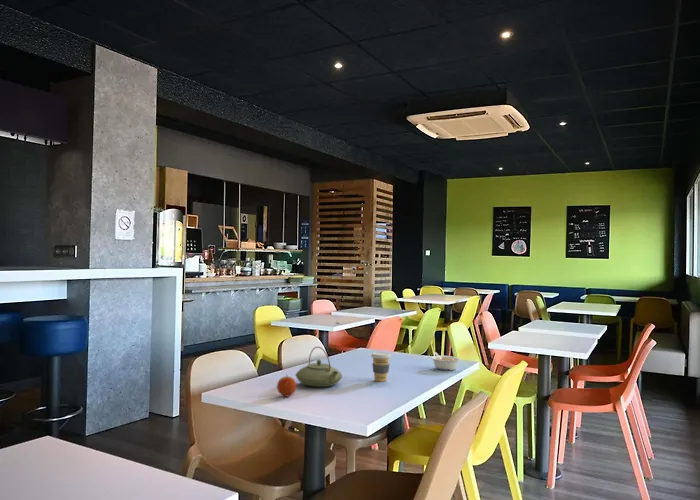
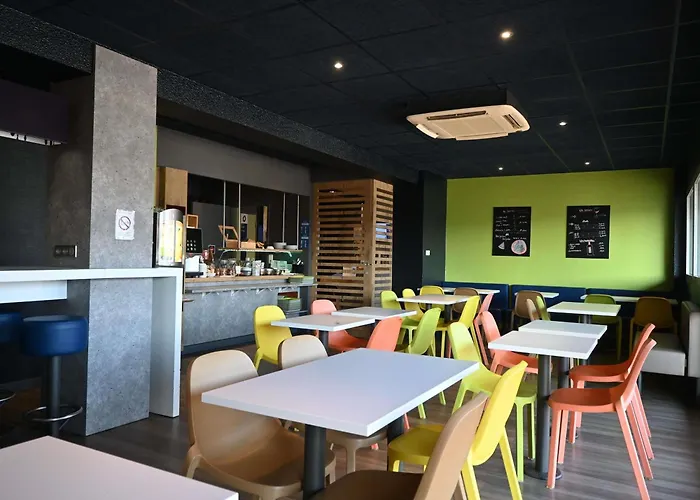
- teapot [294,346,343,388]
- fruit [276,373,297,398]
- legume [430,351,462,371]
- coffee cup [370,351,392,383]
